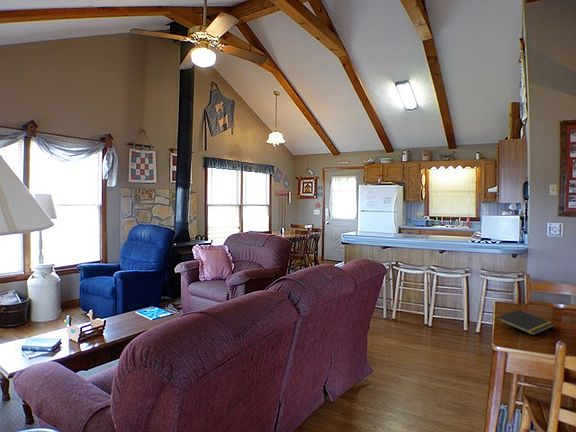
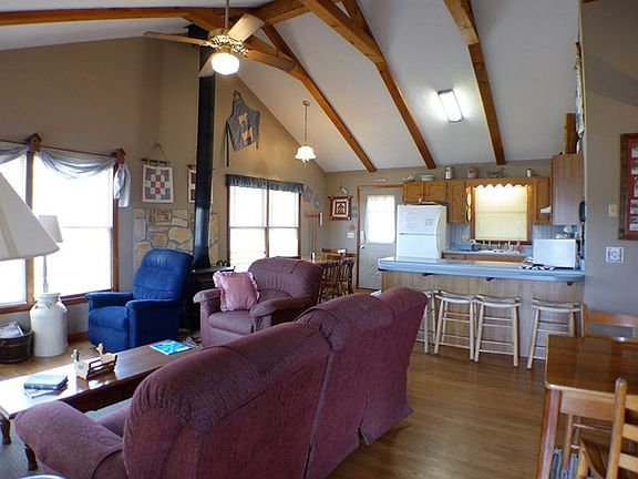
- notepad [495,309,555,336]
